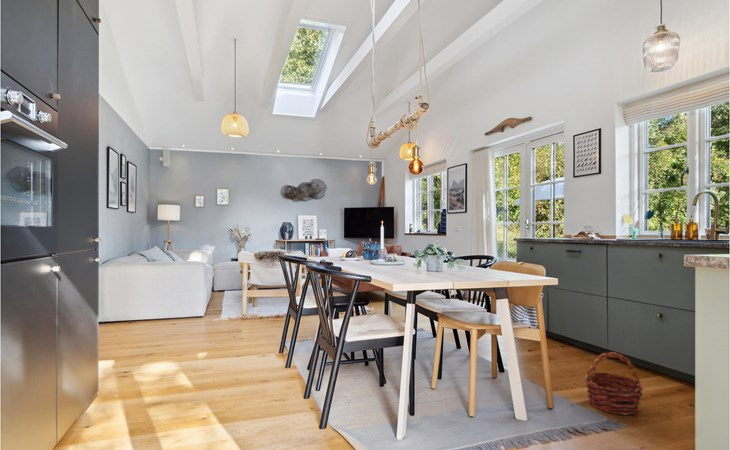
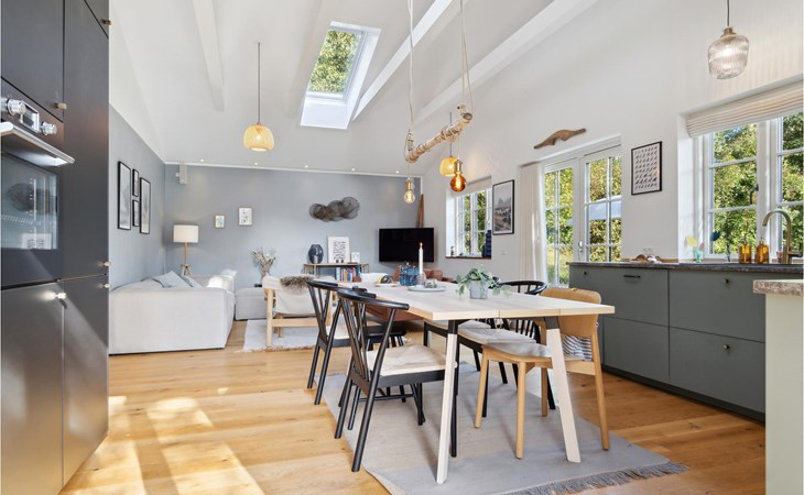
- basket [583,351,645,416]
